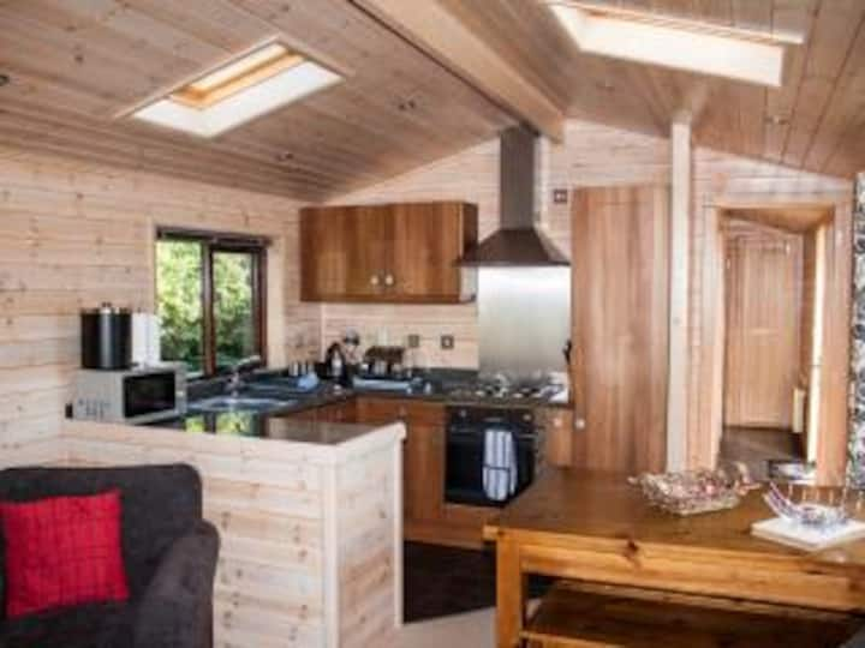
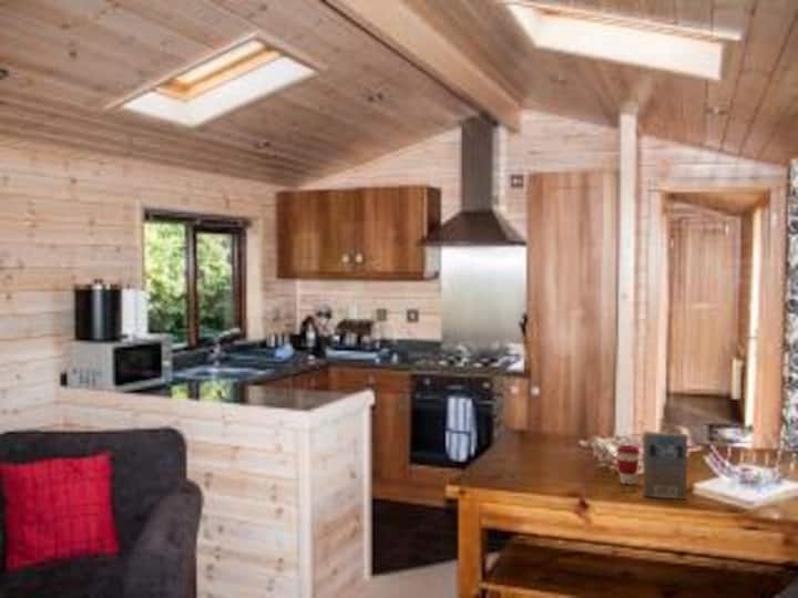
+ book [642,431,689,501]
+ coffee cup [615,444,641,486]
